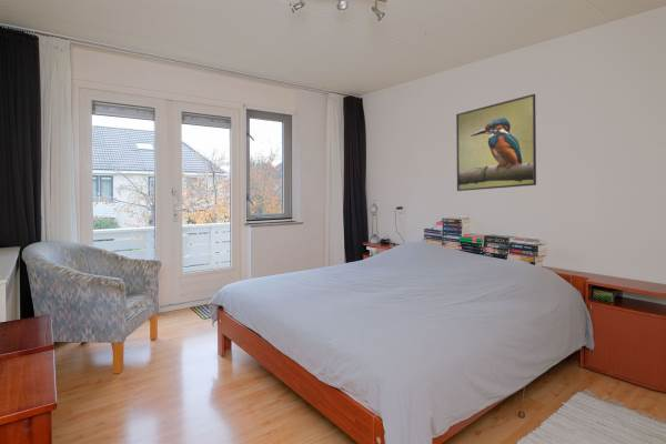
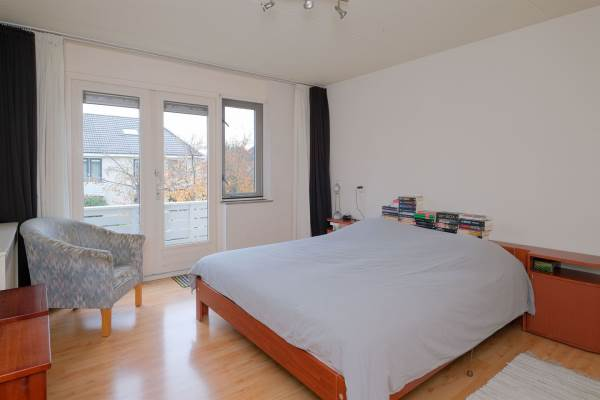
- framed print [455,93,537,192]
